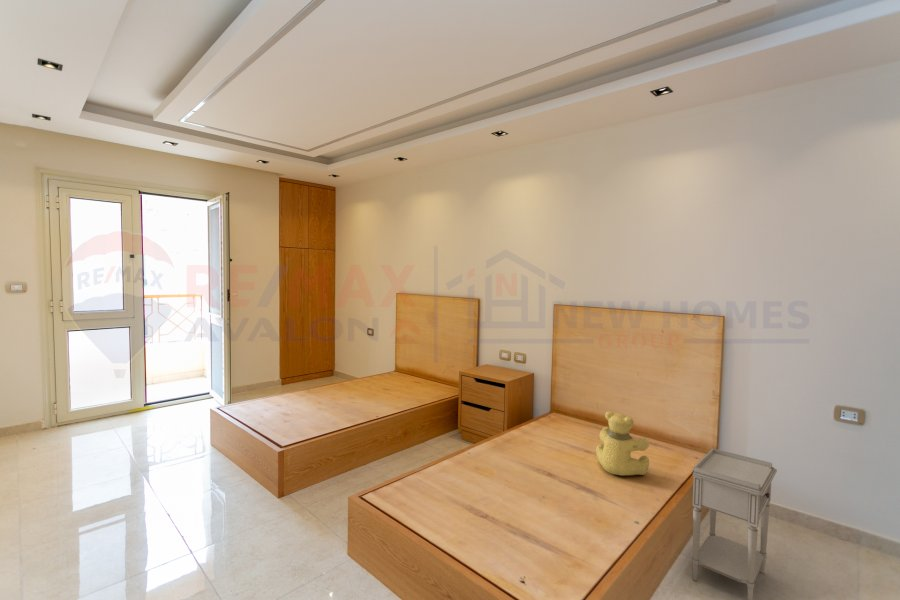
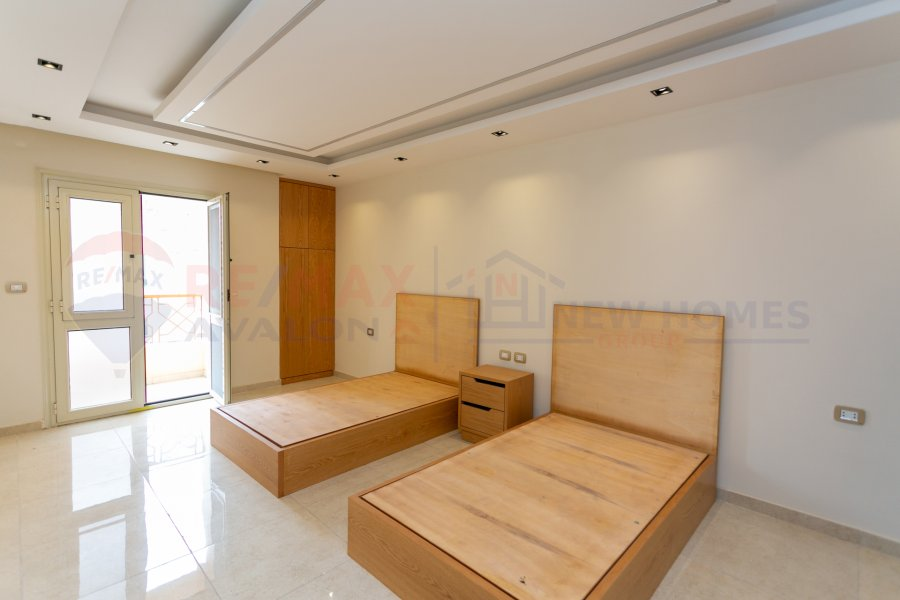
- nightstand [691,448,778,600]
- teddy bear [595,411,650,476]
